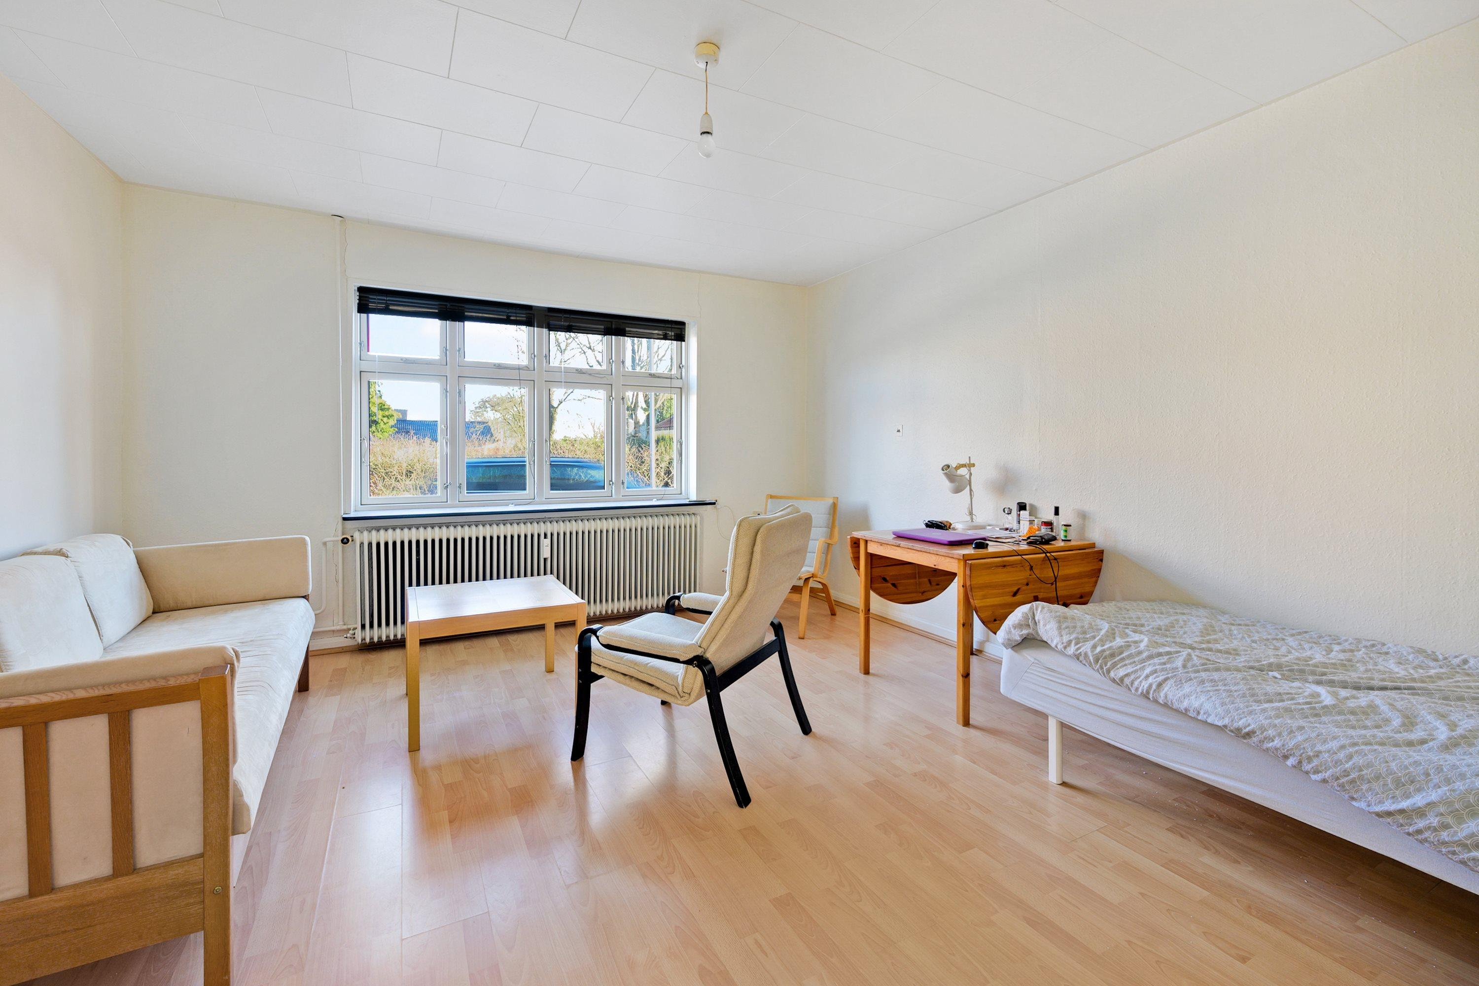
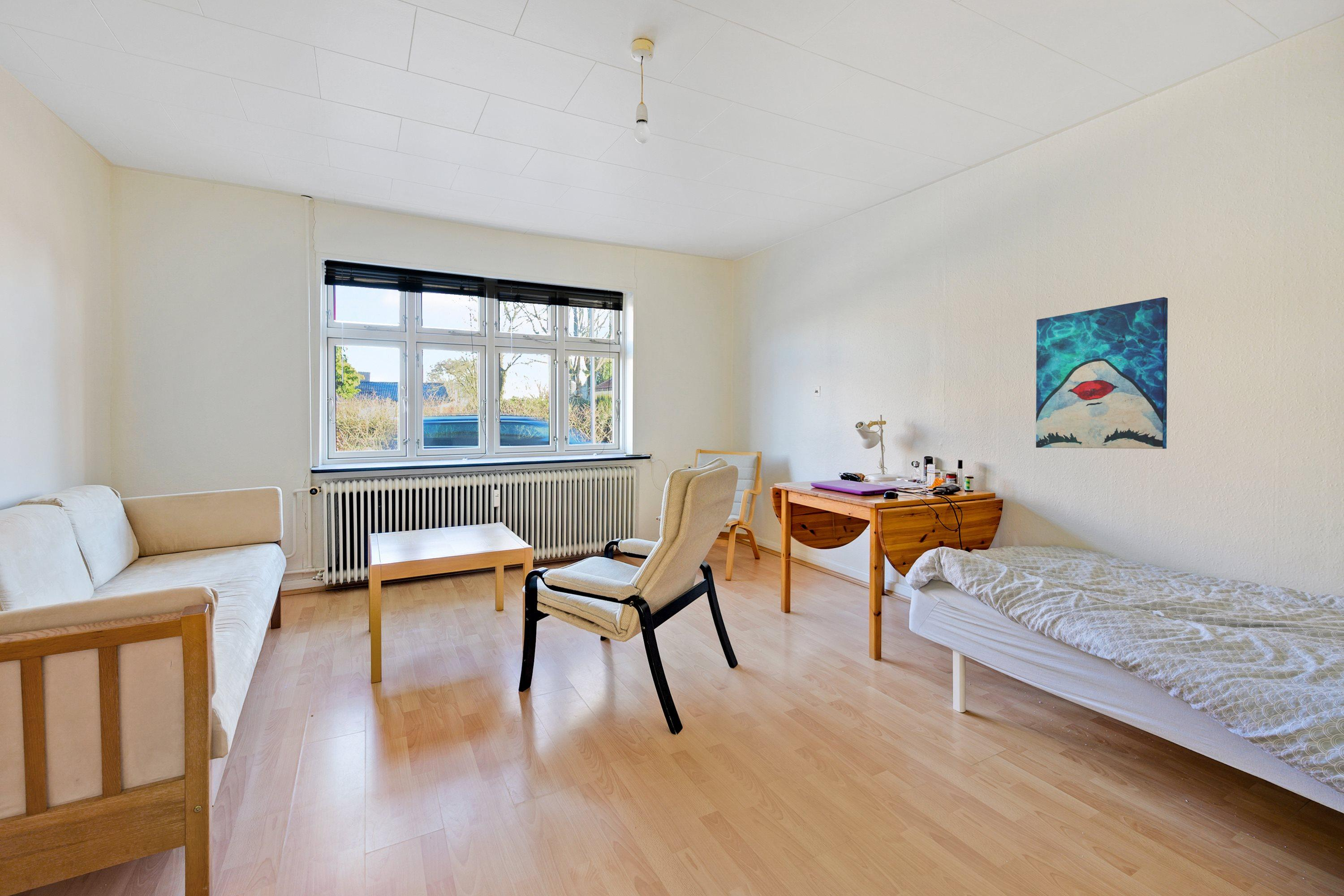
+ wall art [1035,297,1168,449]
